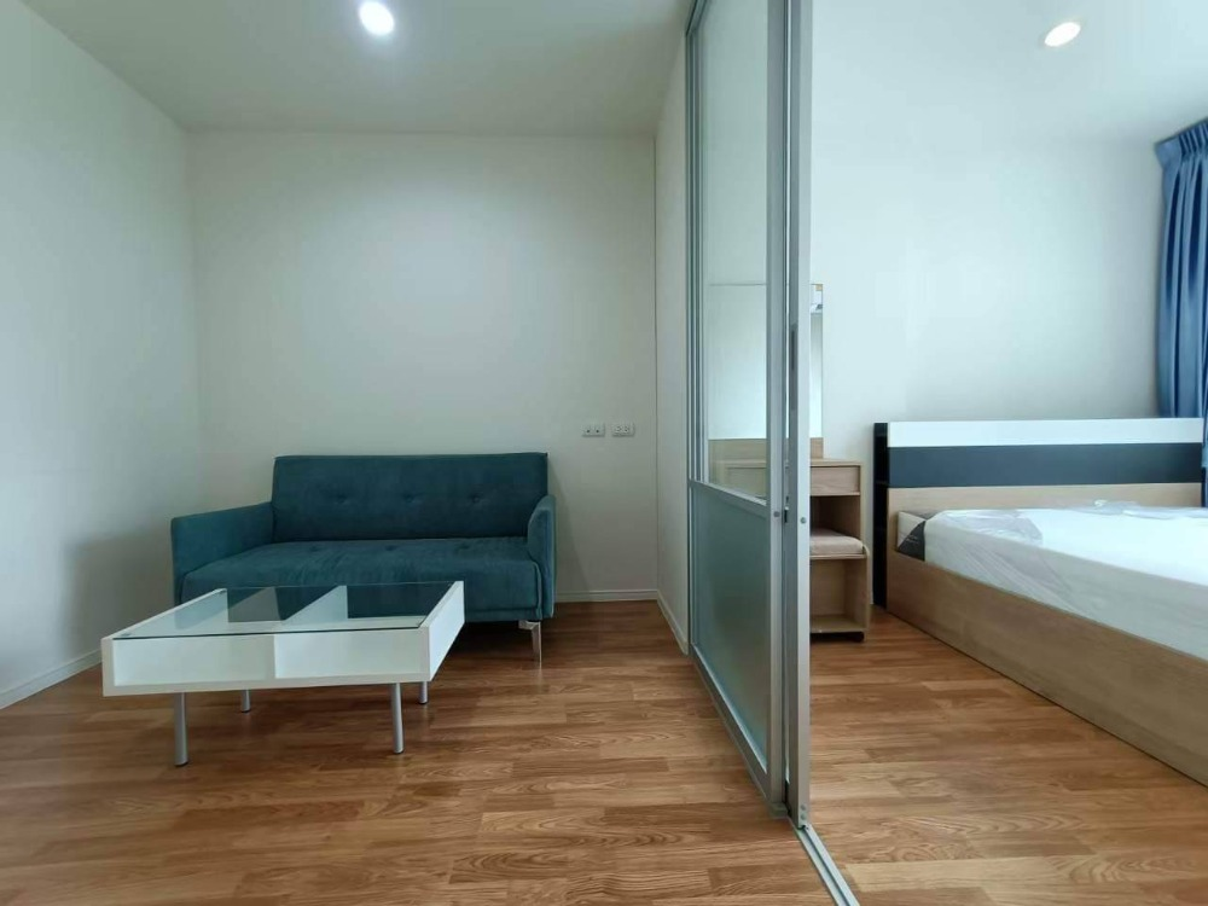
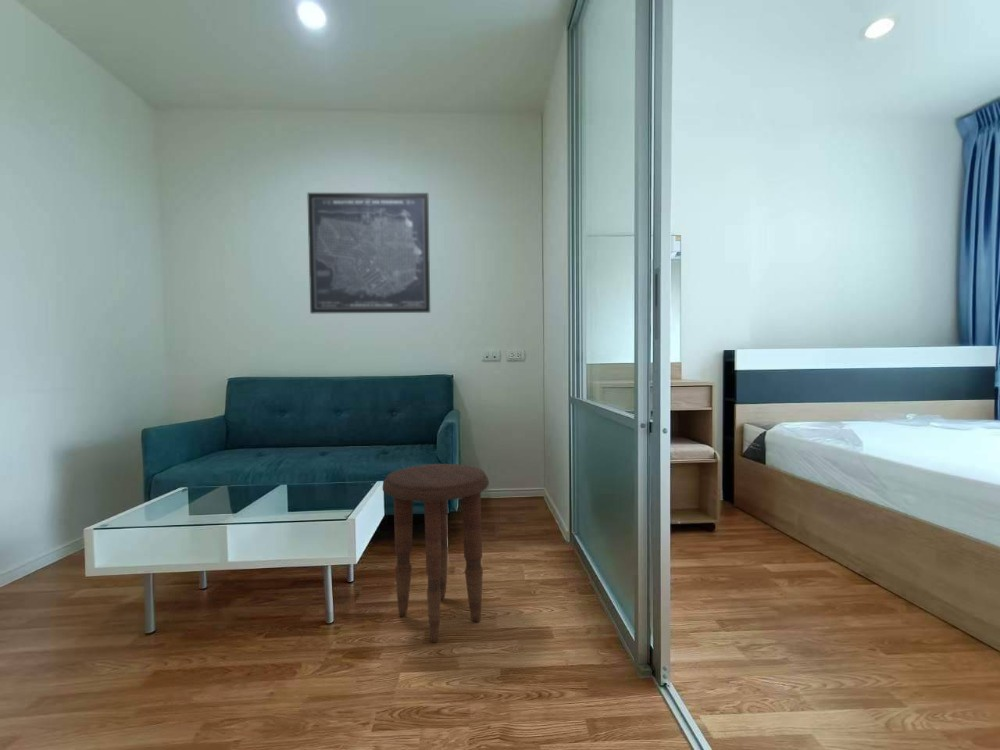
+ wall art [306,192,431,315]
+ side table [381,463,490,644]
